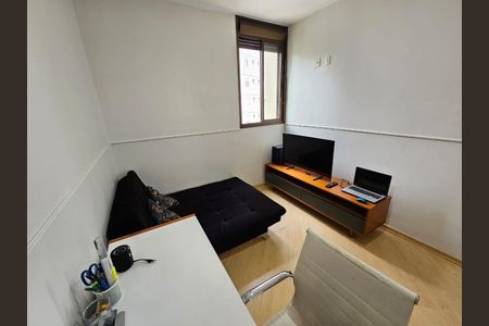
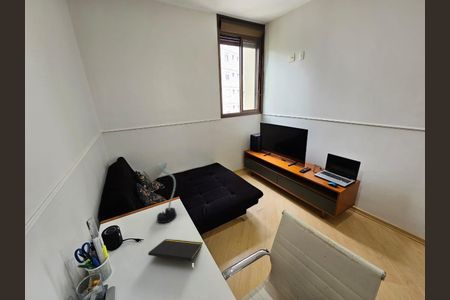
+ desk lamp [142,161,178,224]
+ notepad [147,238,203,262]
